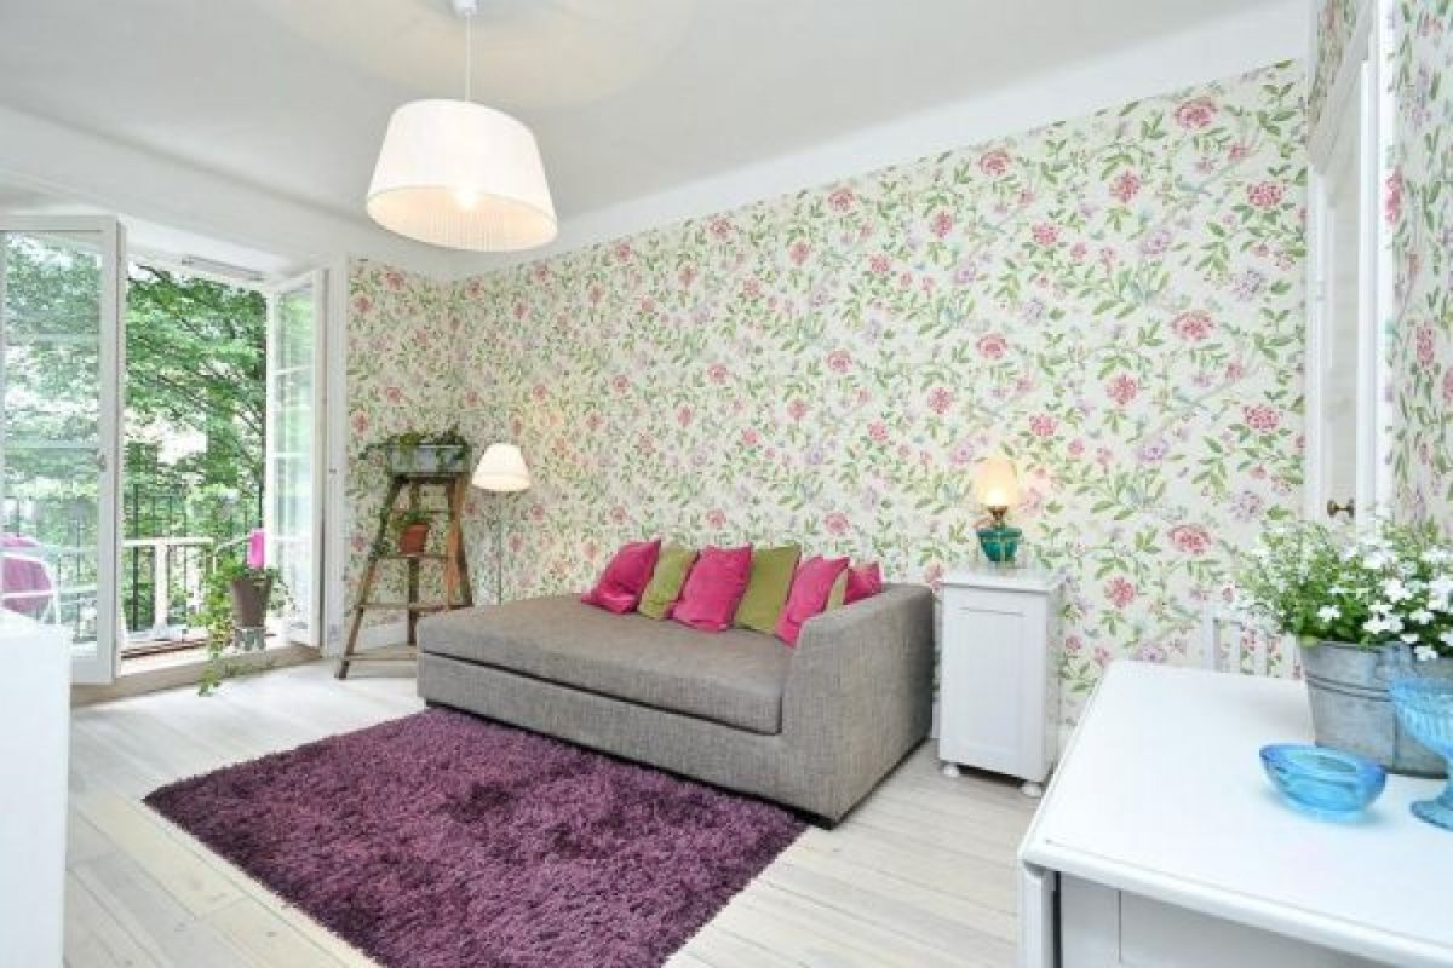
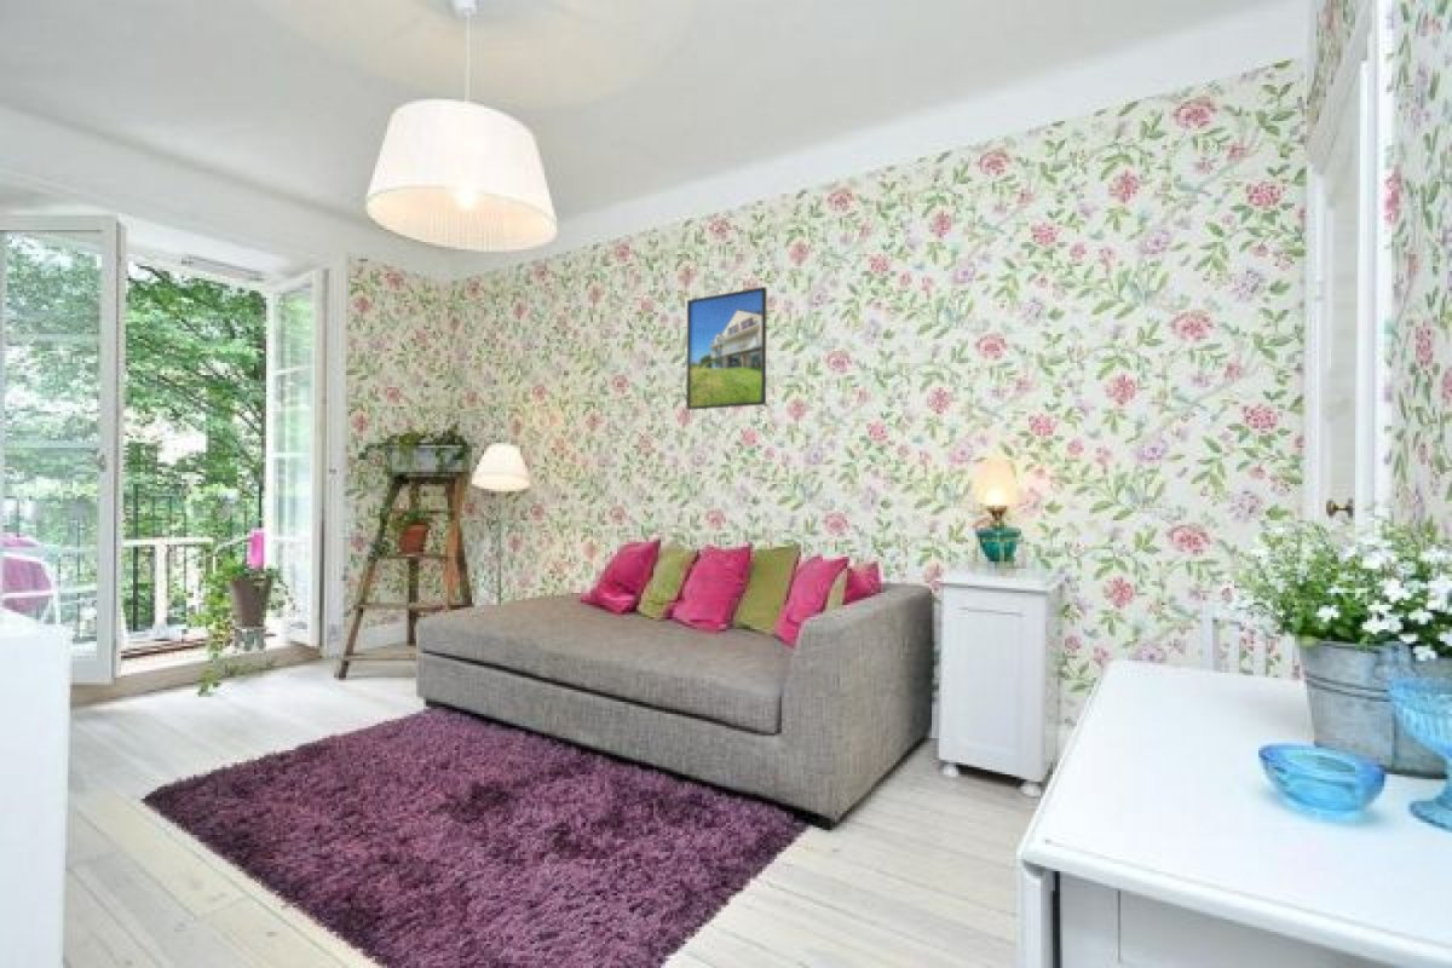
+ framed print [685,286,768,411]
